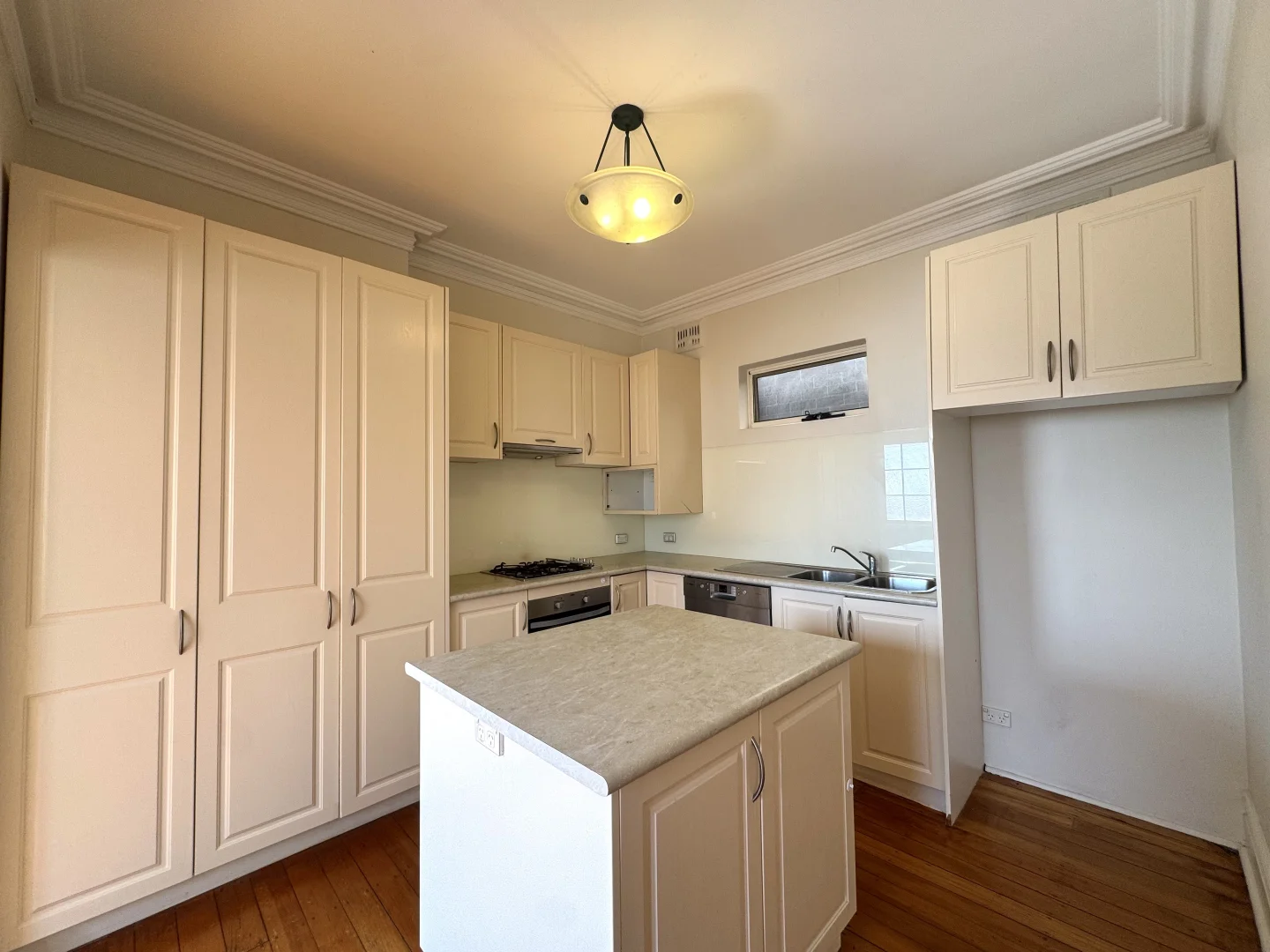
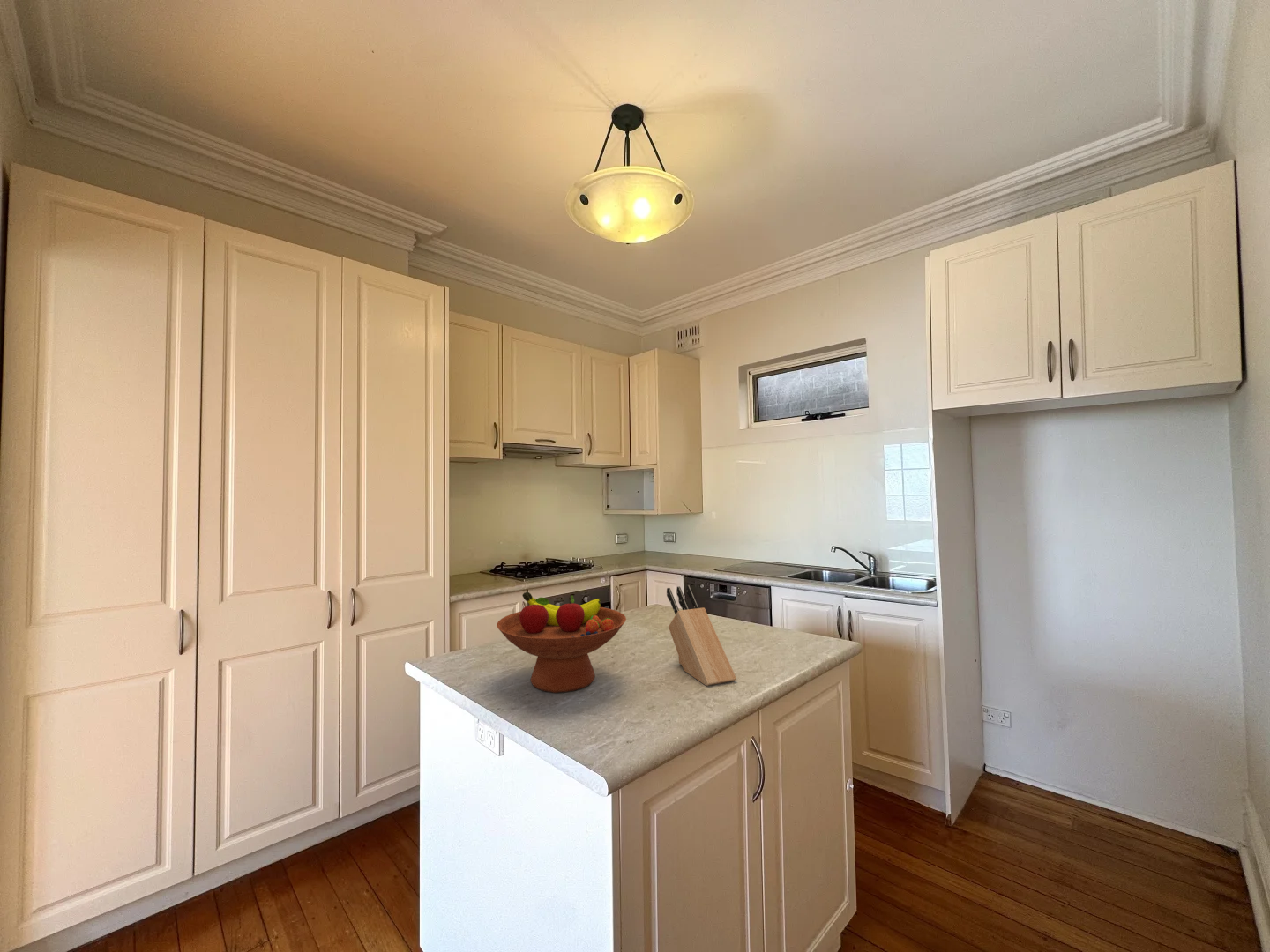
+ knife block [666,584,737,687]
+ fruit bowl [496,591,627,694]
